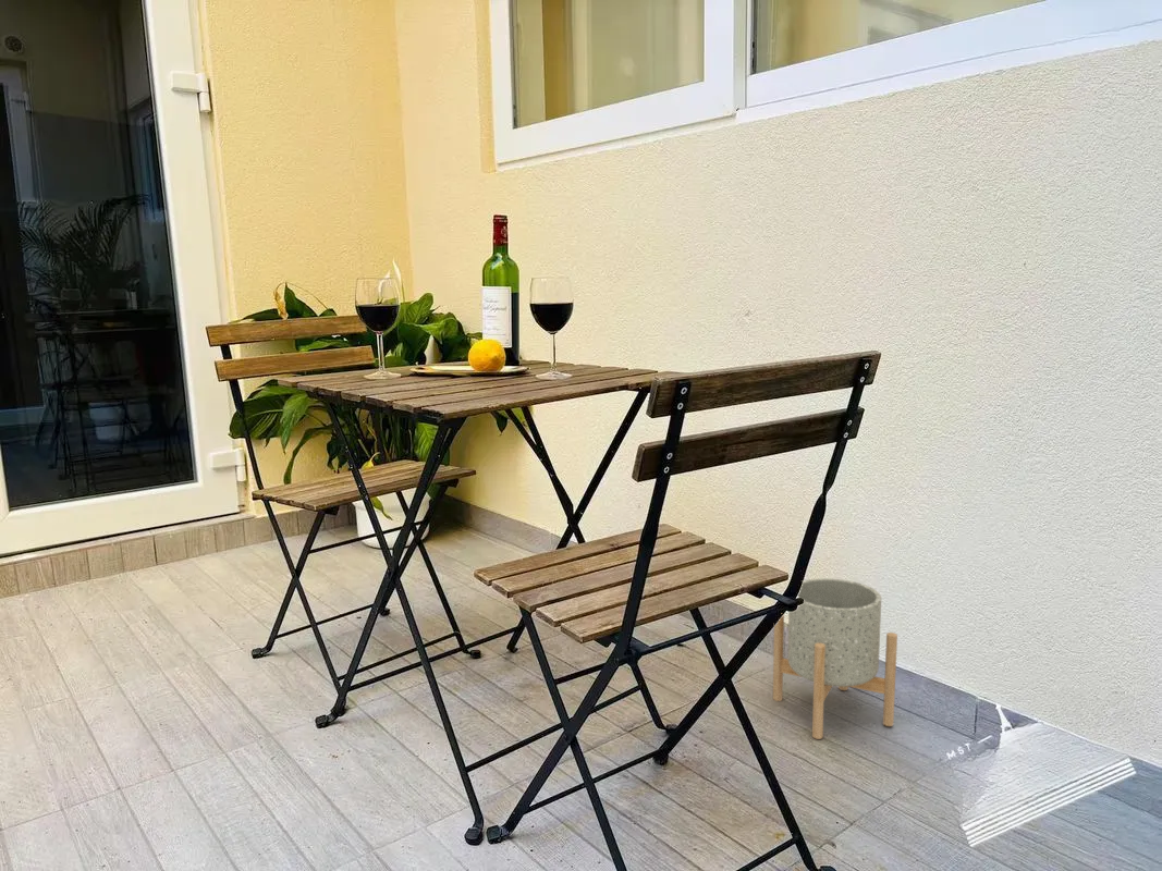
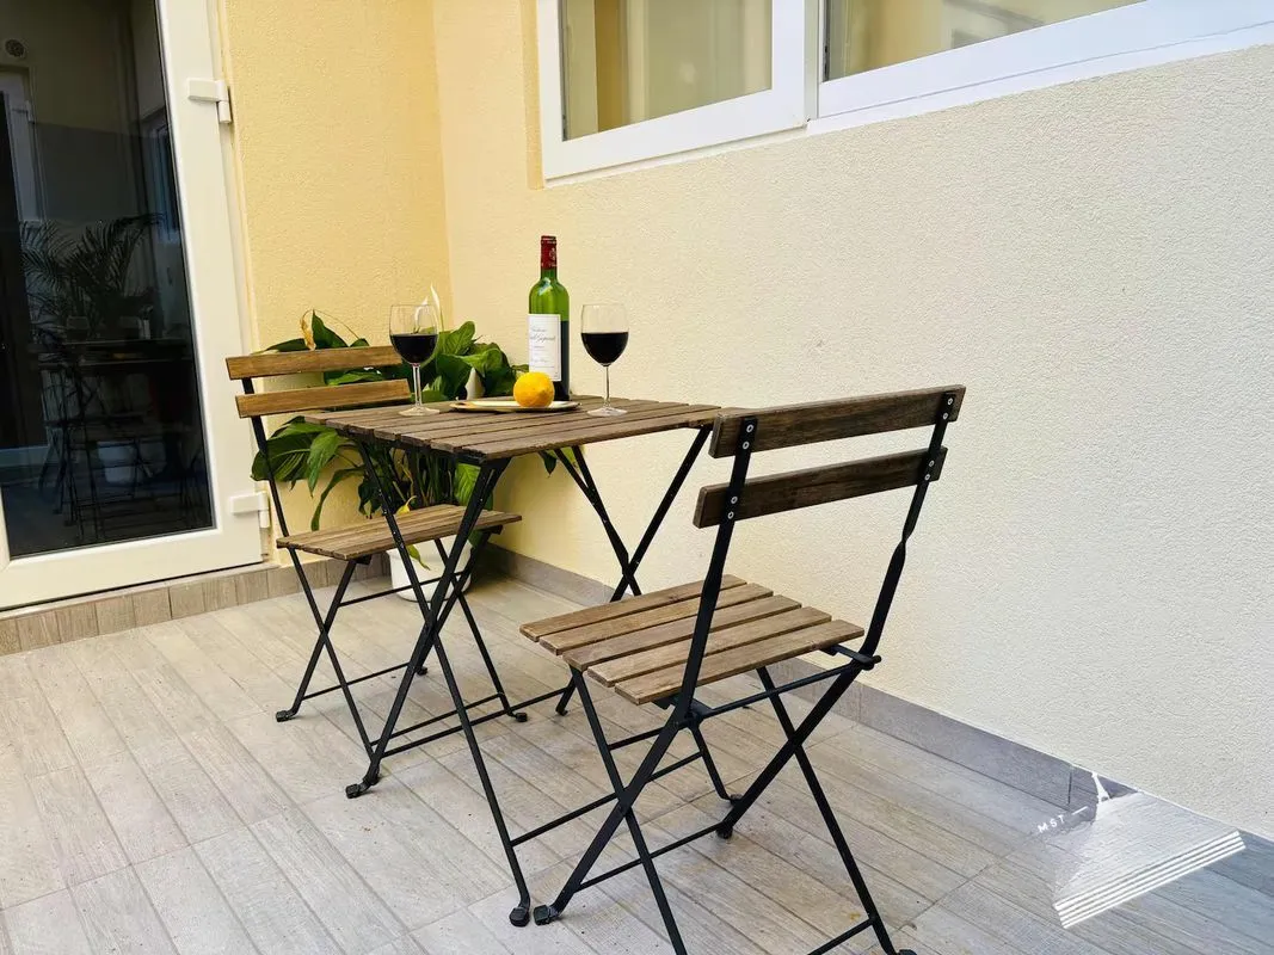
- planter [772,578,898,740]
